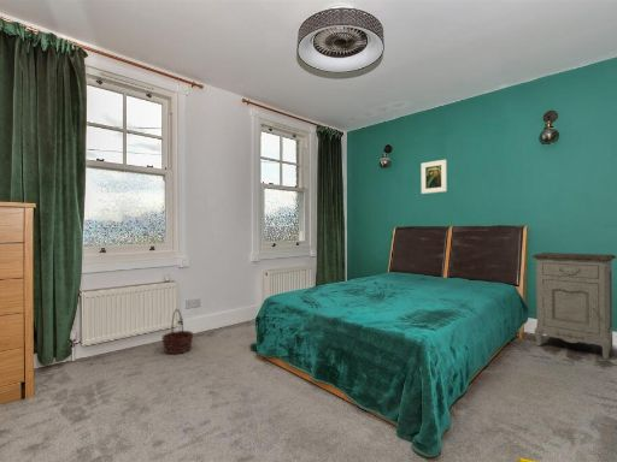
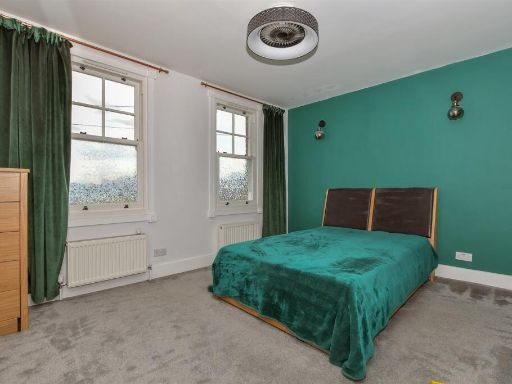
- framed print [421,159,448,195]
- nightstand [531,251,617,361]
- basket [160,308,195,355]
